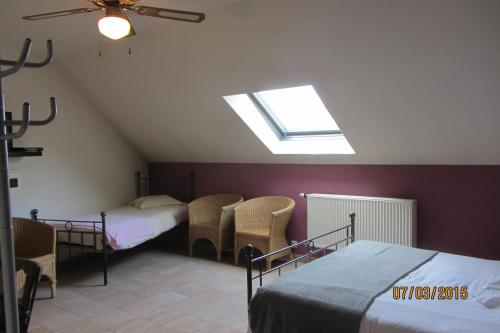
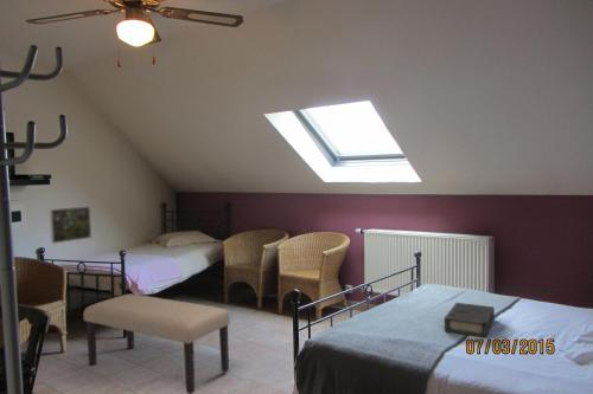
+ book [444,302,496,338]
+ bench [82,293,231,394]
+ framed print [49,205,93,245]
